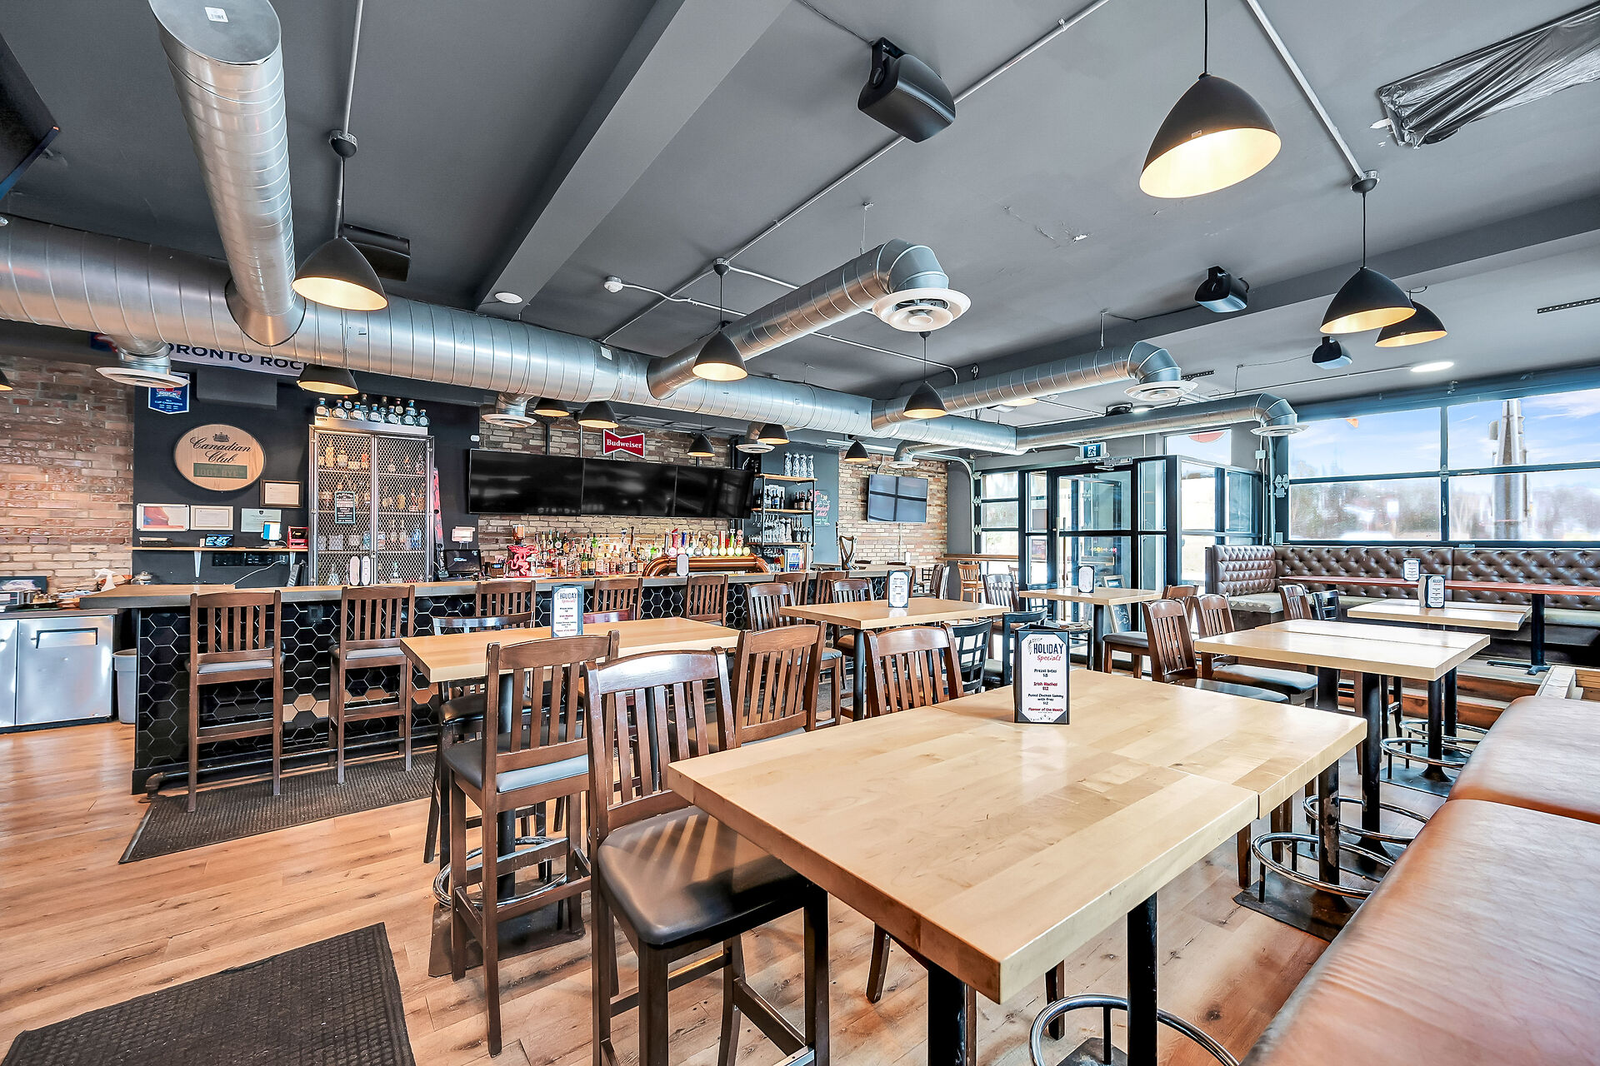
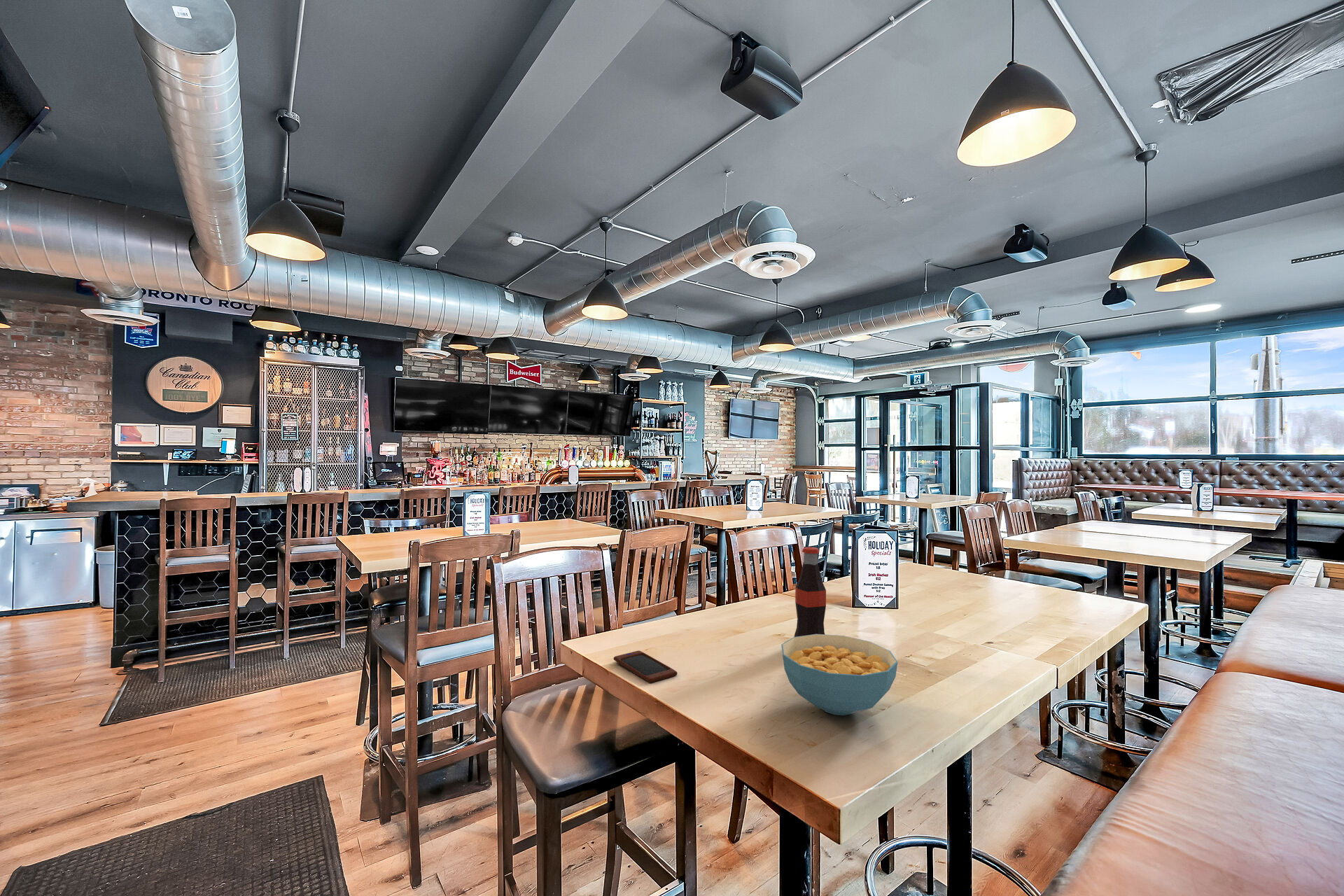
+ smartphone [613,650,678,683]
+ bottle [794,547,827,637]
+ cereal bowl [780,634,898,716]
